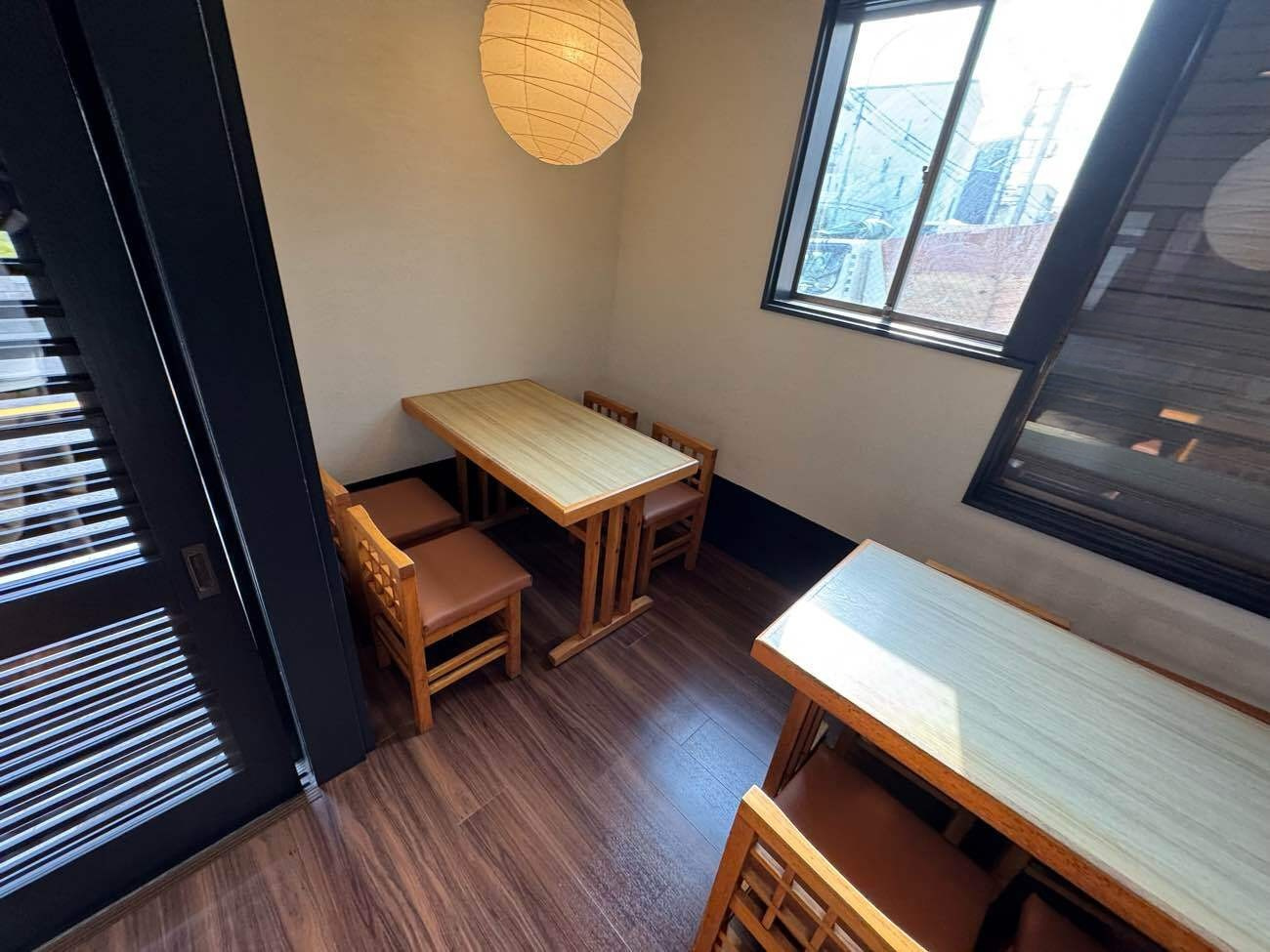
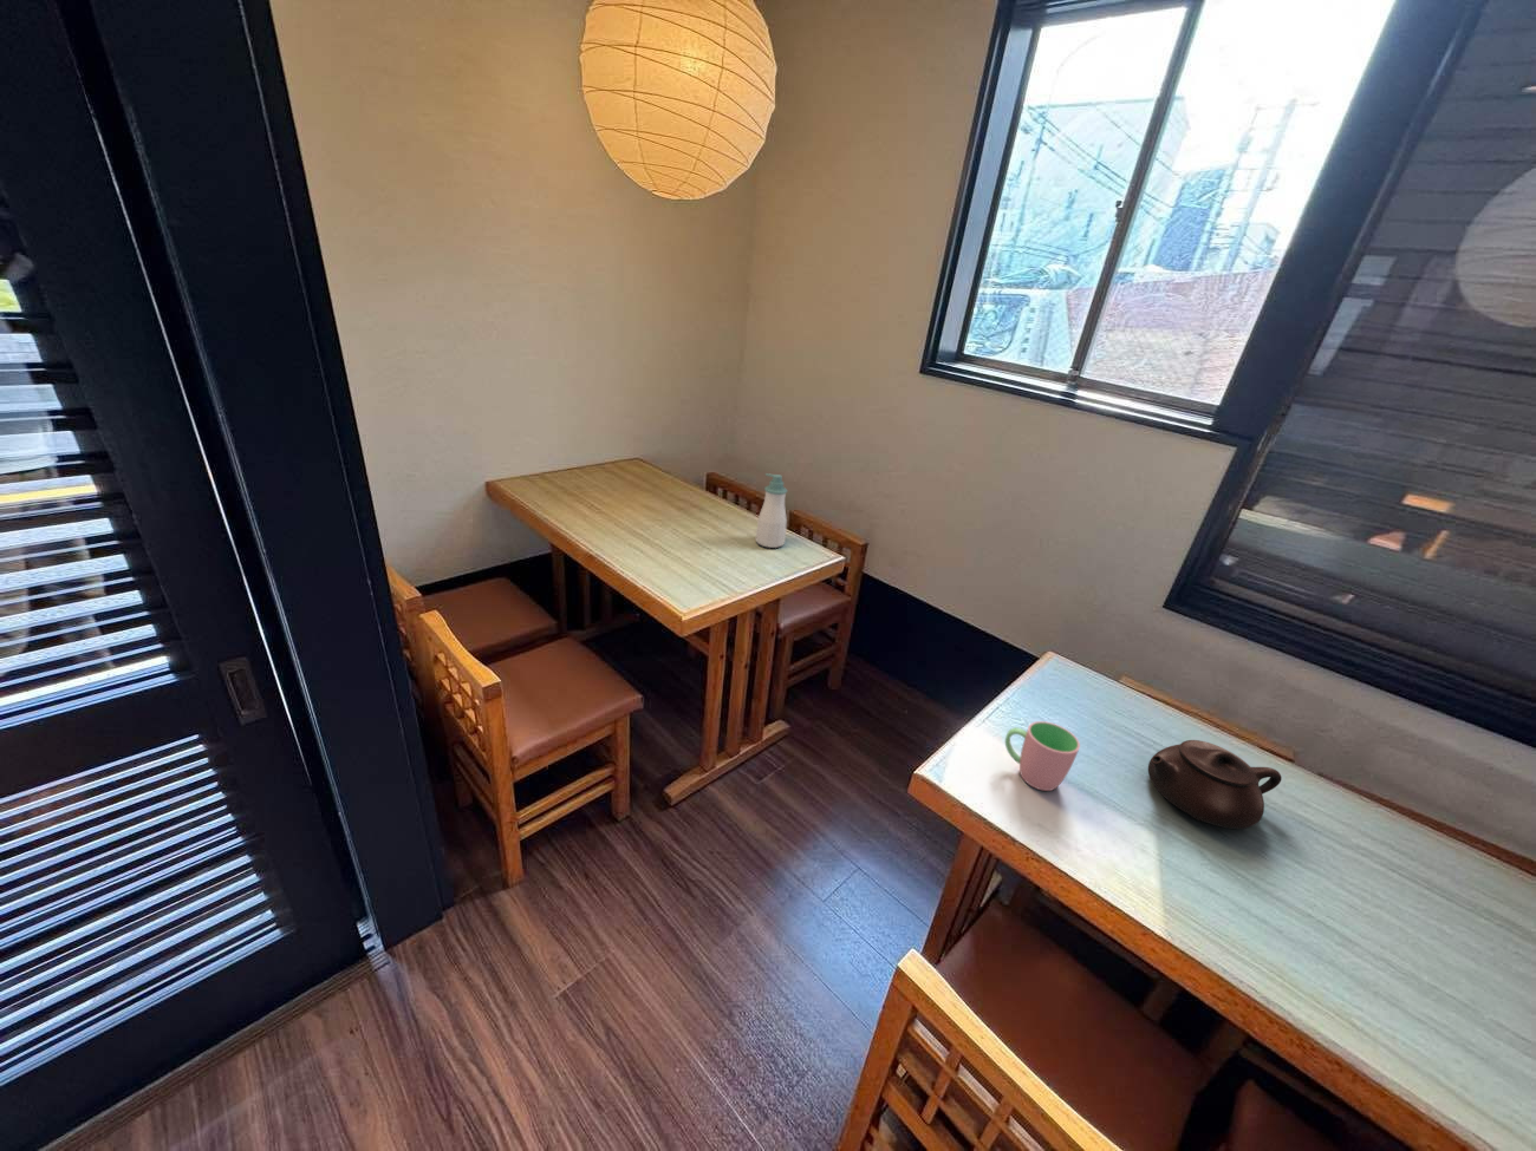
+ cup [1004,721,1081,792]
+ teapot [1148,739,1283,829]
+ soap bottle [755,473,789,549]
